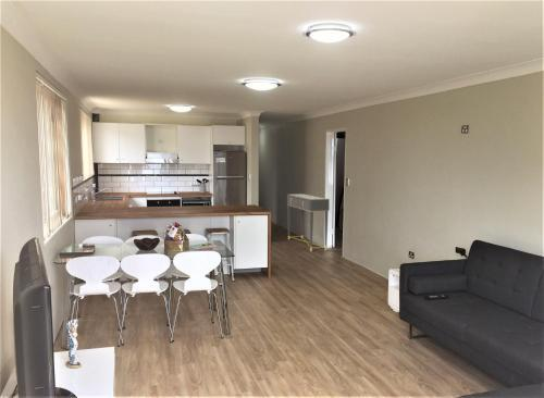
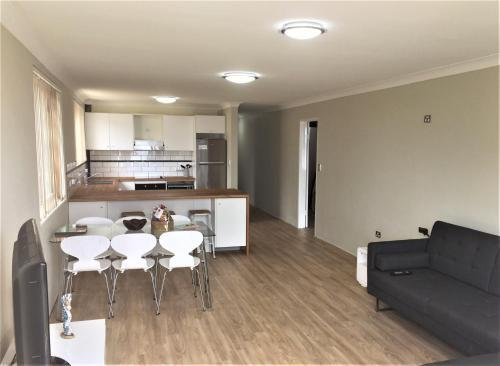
- console table [286,192,331,252]
